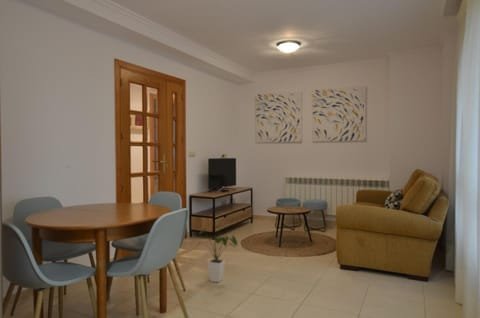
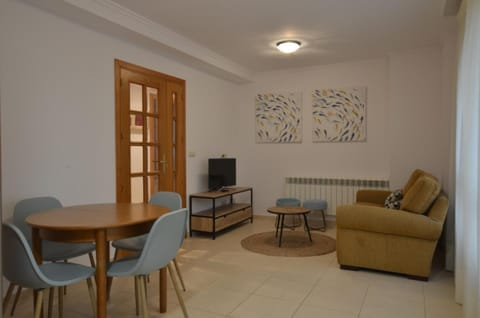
- house plant [194,228,239,283]
